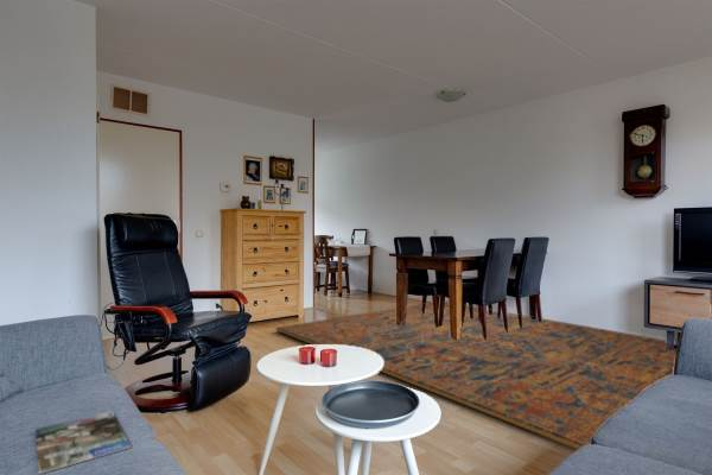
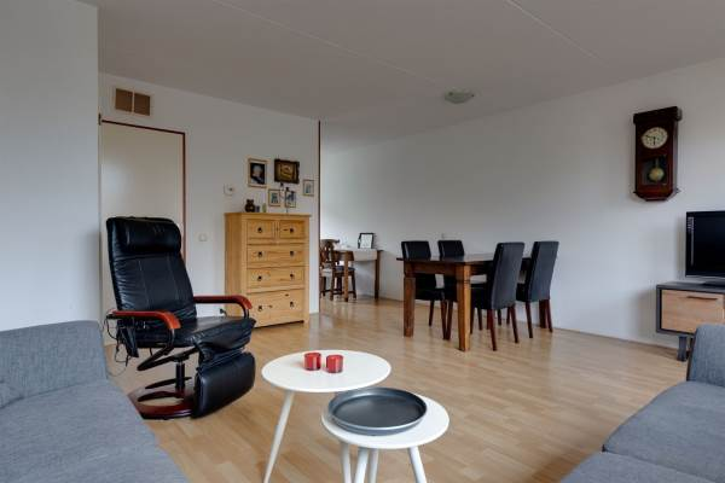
- magazine [34,410,132,475]
- rug [274,300,678,451]
